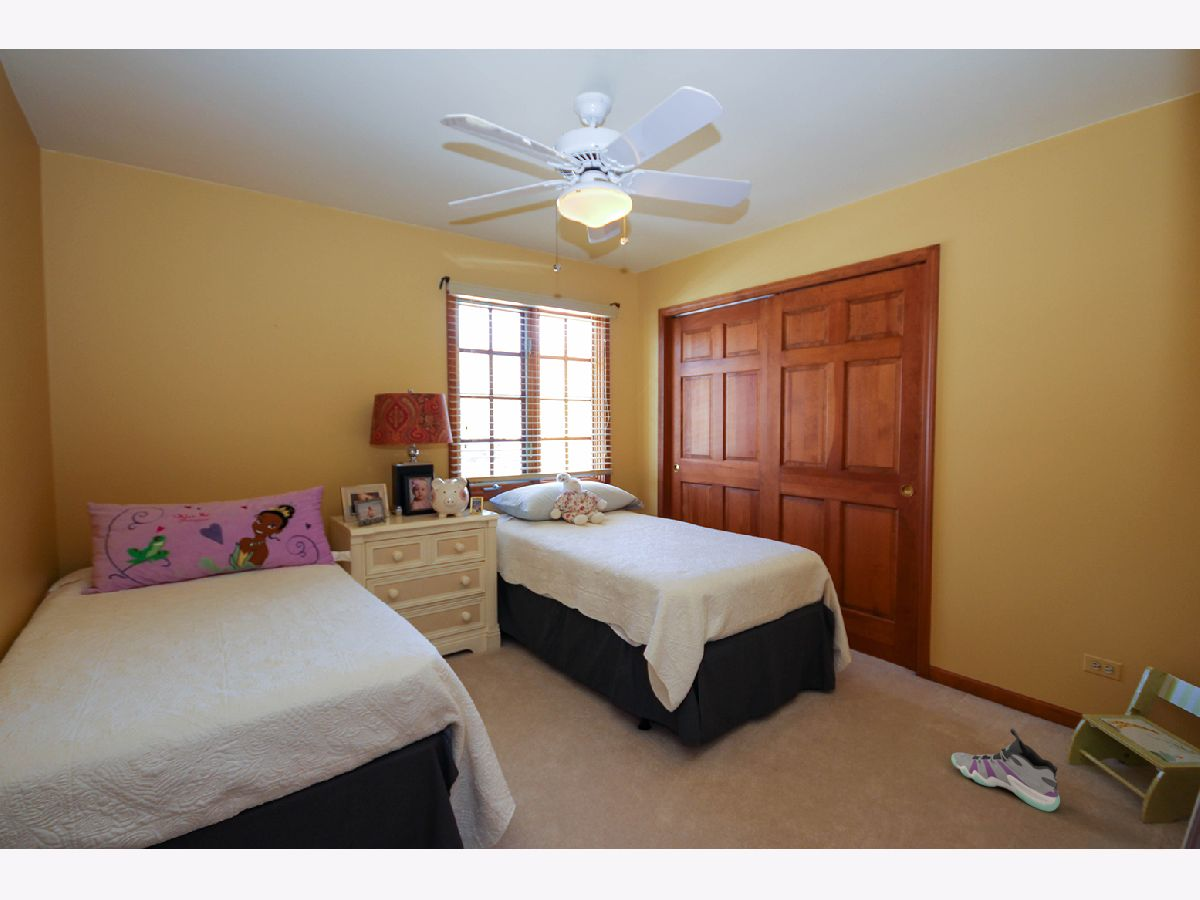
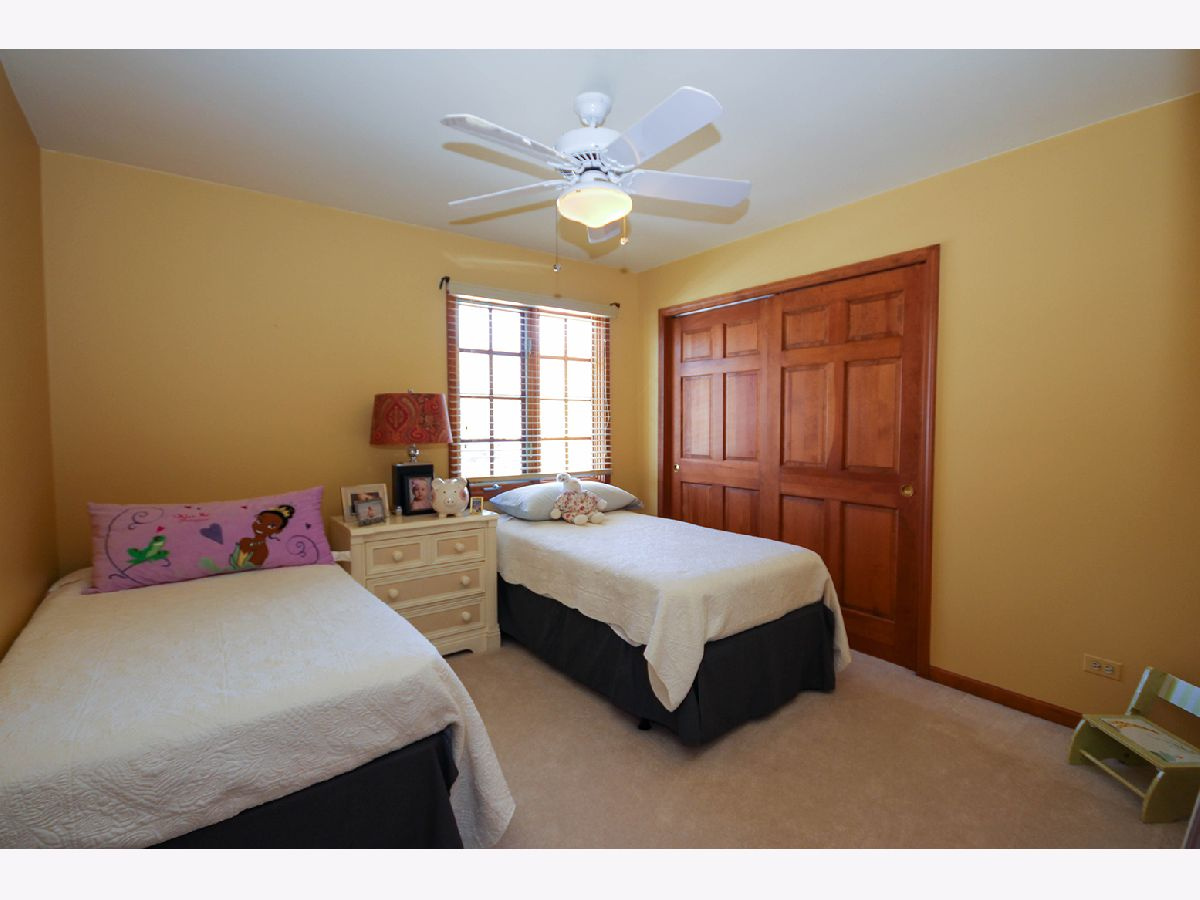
- sneaker [950,728,1061,813]
